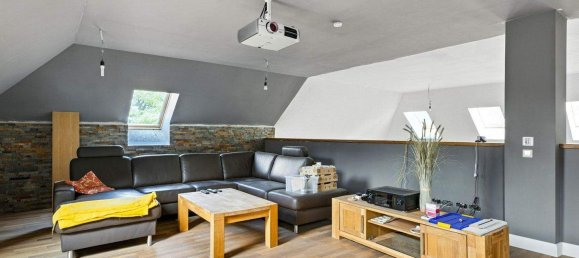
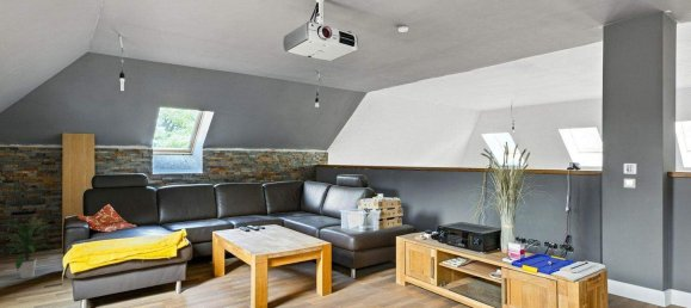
+ indoor plant [0,216,55,279]
